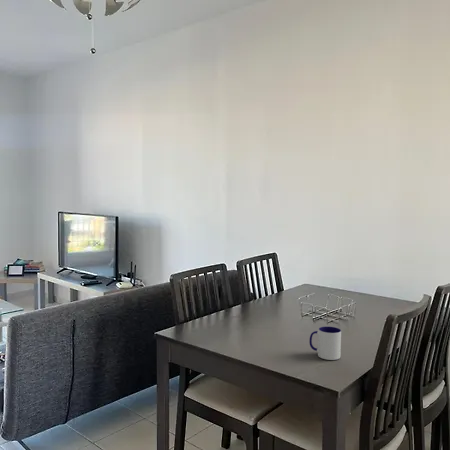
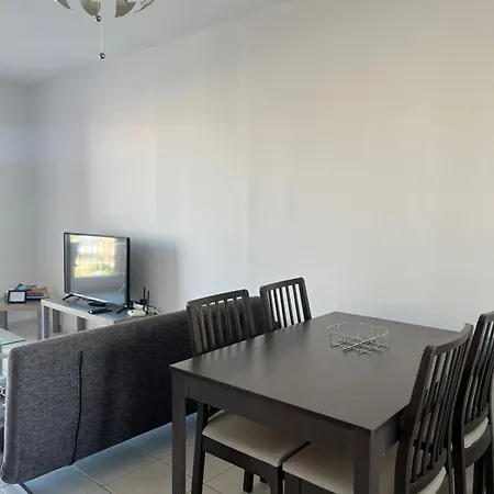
- mug [308,326,342,361]
